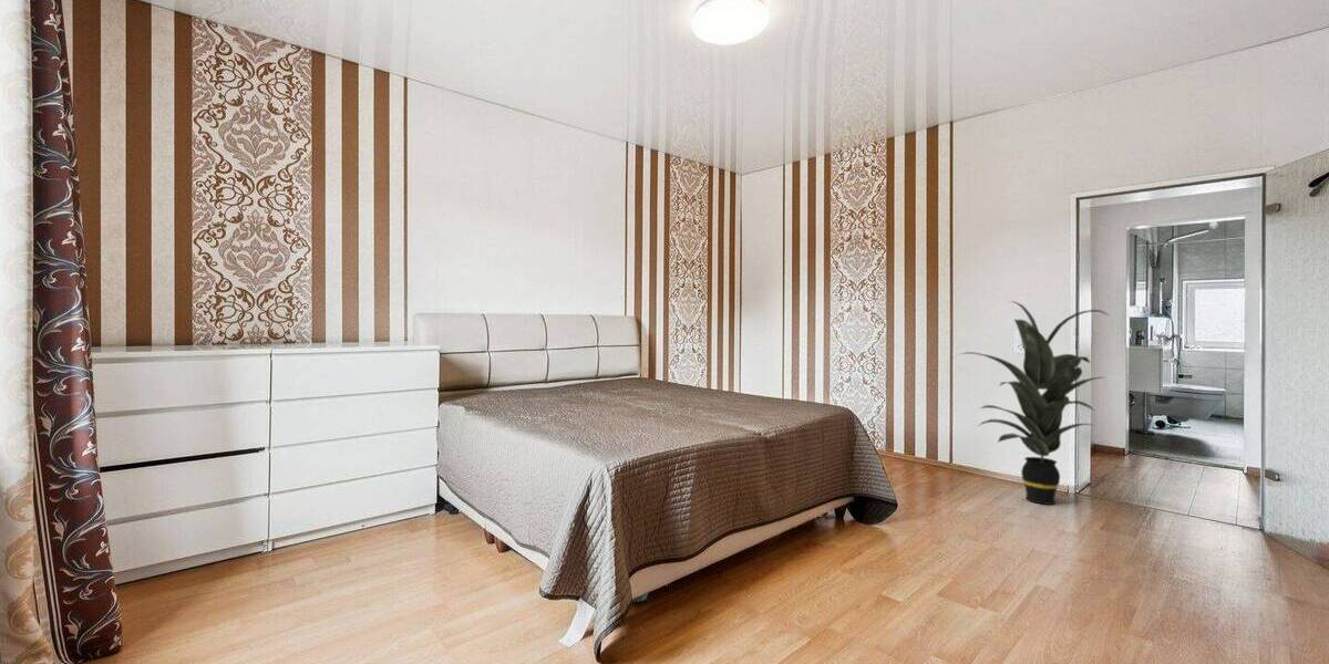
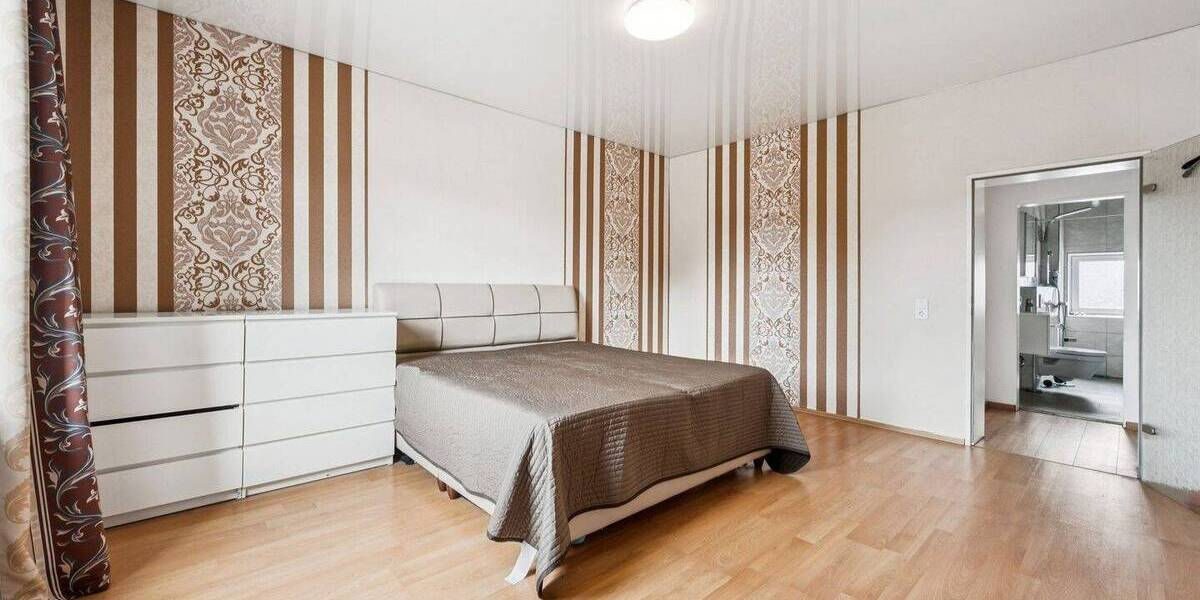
- indoor plant [960,300,1111,506]
